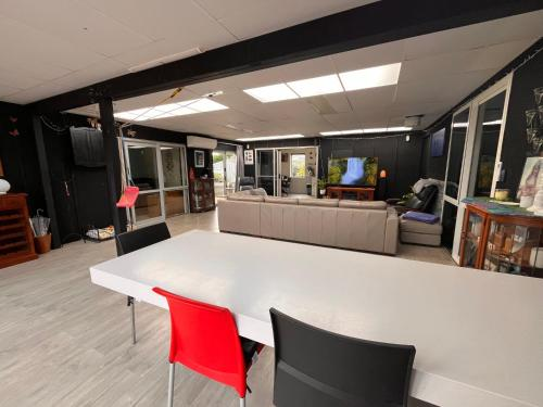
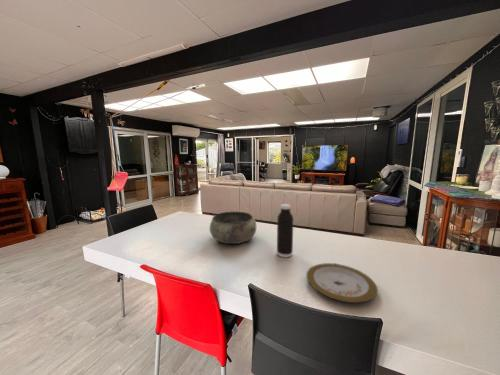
+ plate [306,262,378,304]
+ water bottle [276,203,294,258]
+ bowl [209,211,257,245]
